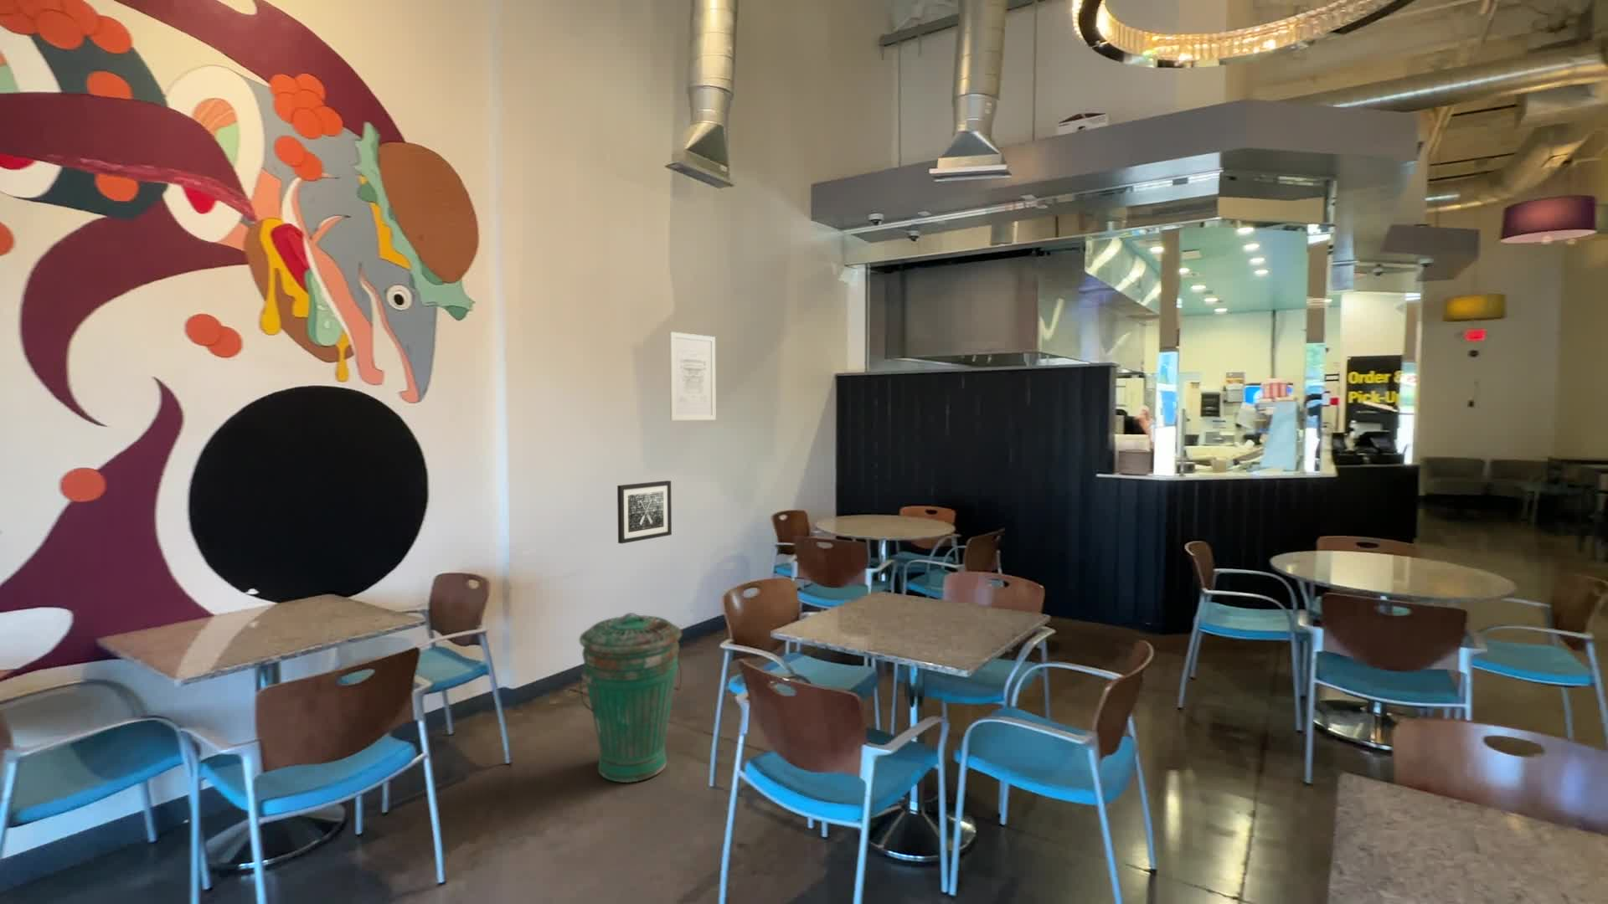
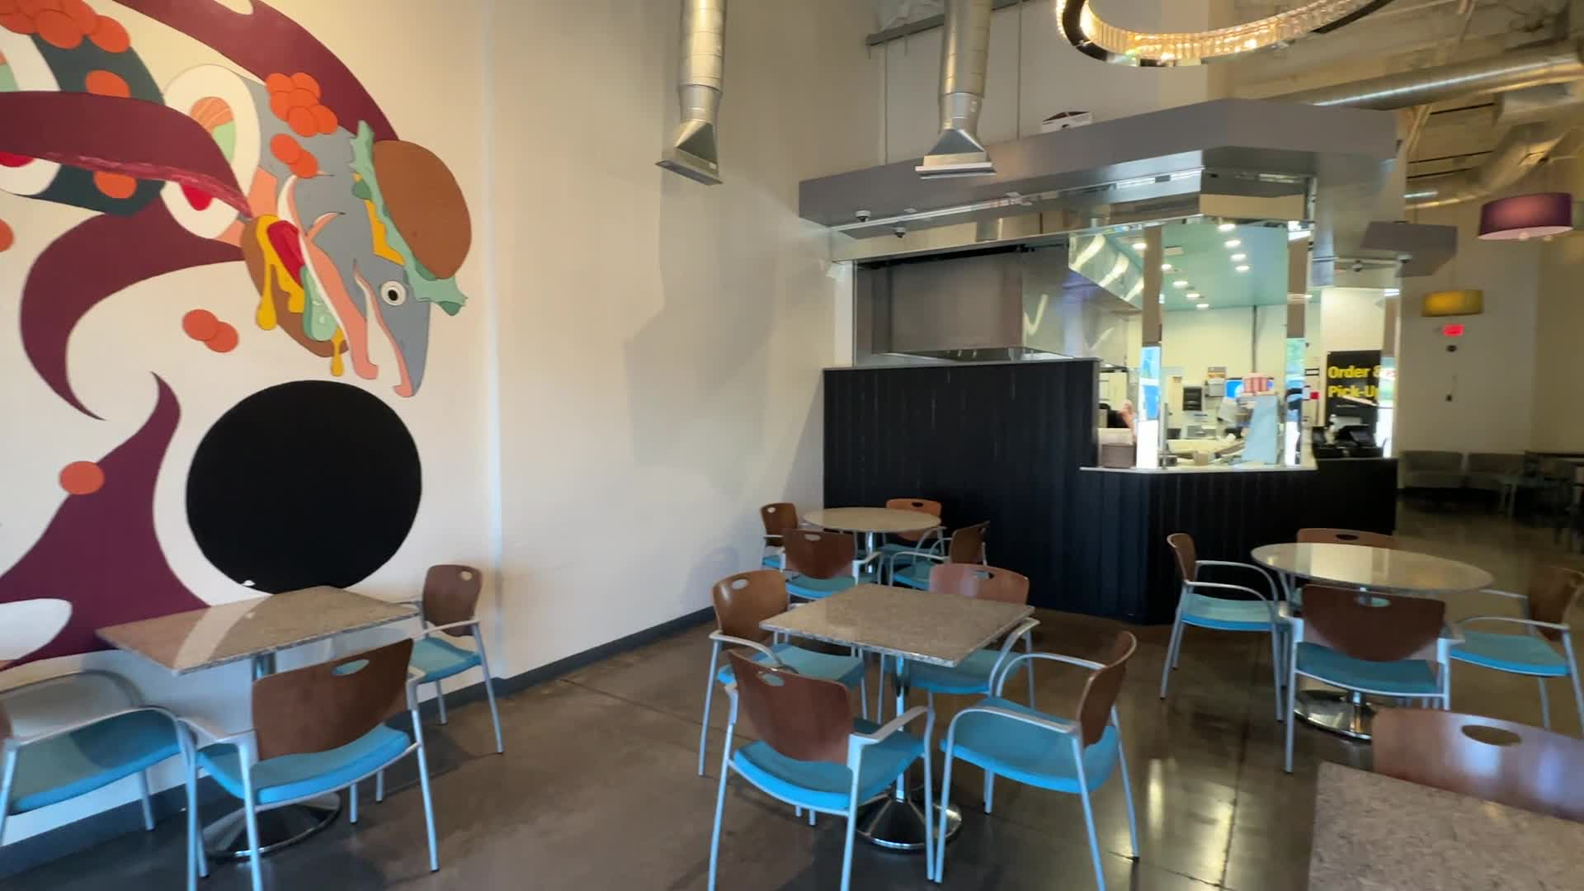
- wall art [669,331,717,421]
- trash can [579,611,683,784]
- wall art [616,480,673,544]
